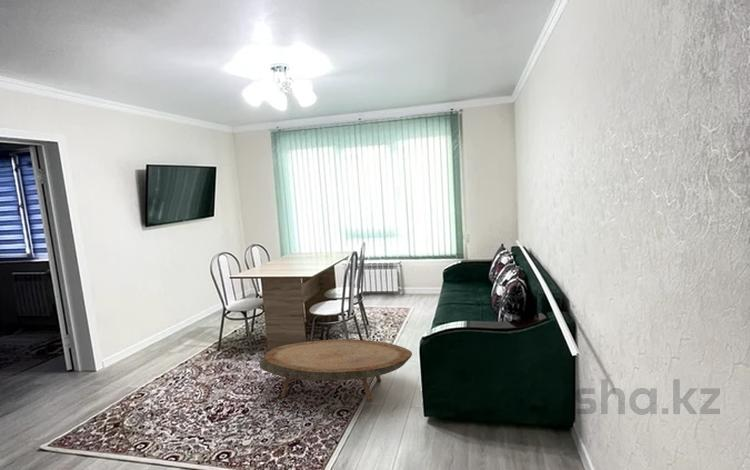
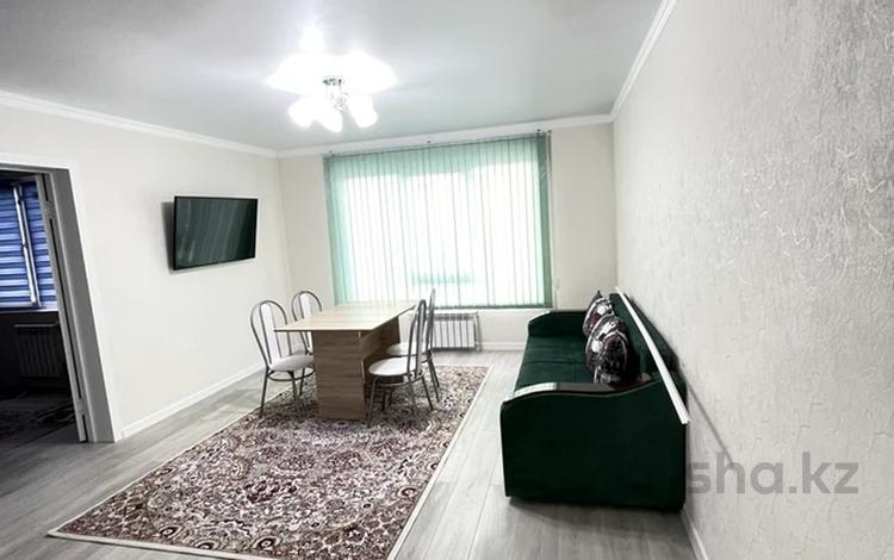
- coffee table [259,339,413,402]
